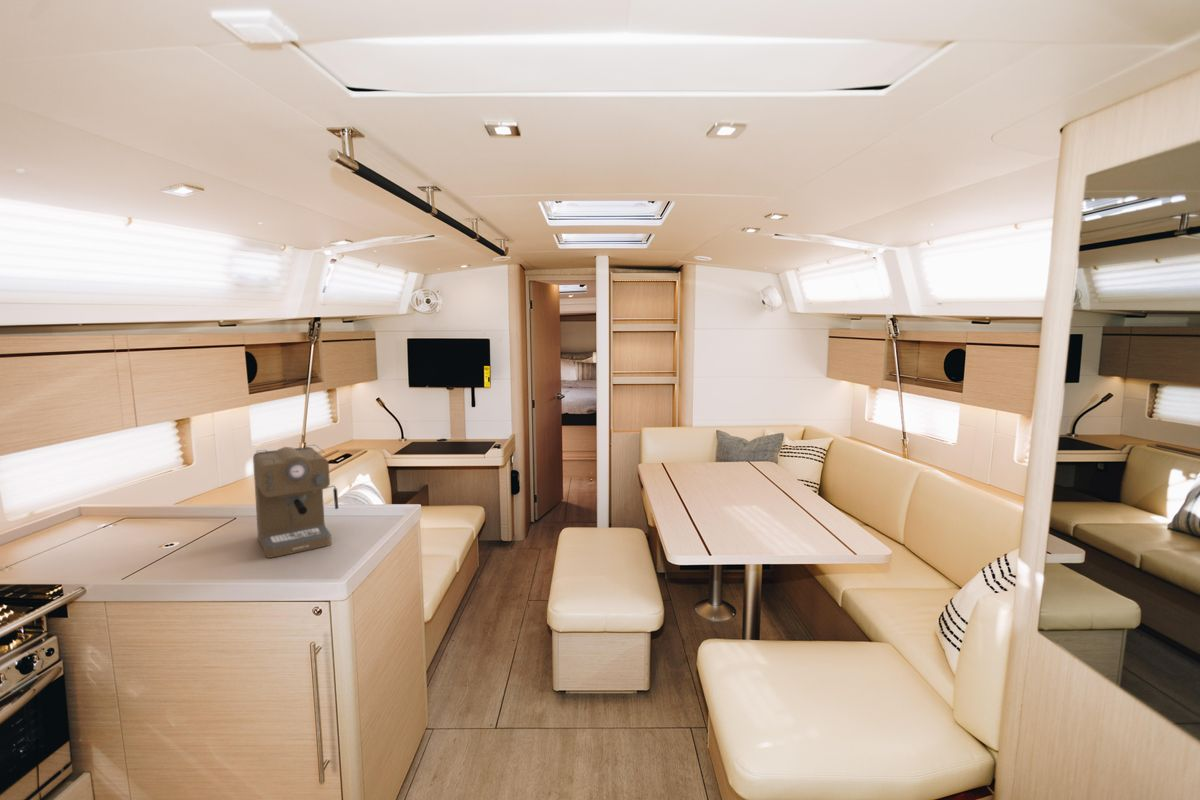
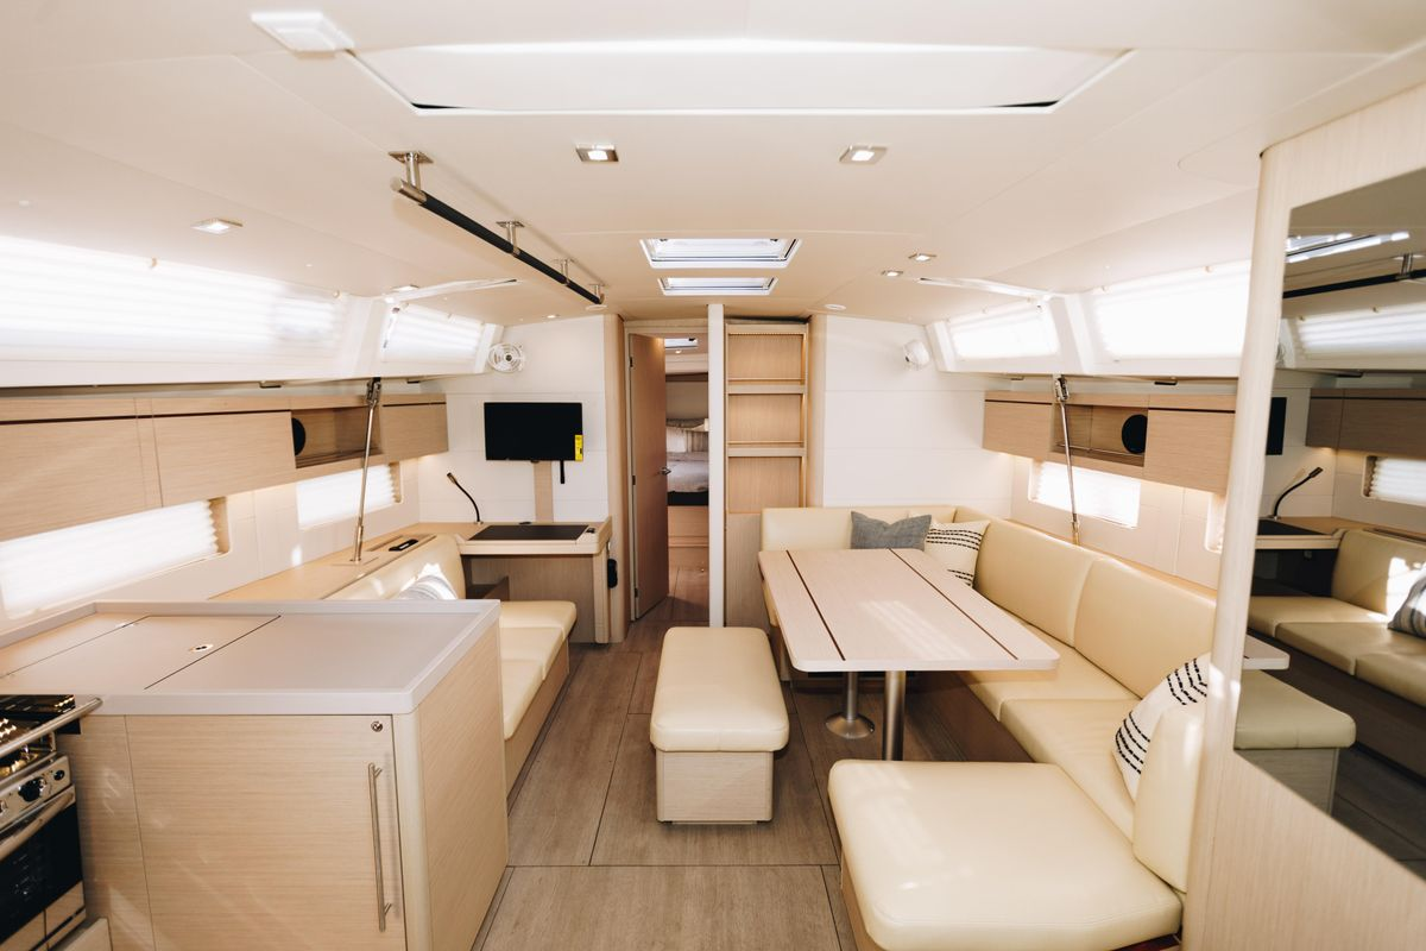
- coffee maker [252,444,339,559]
